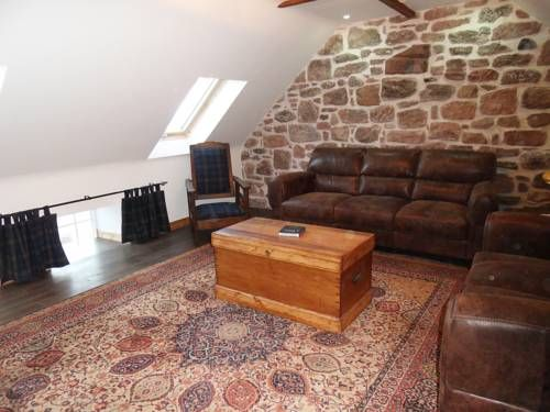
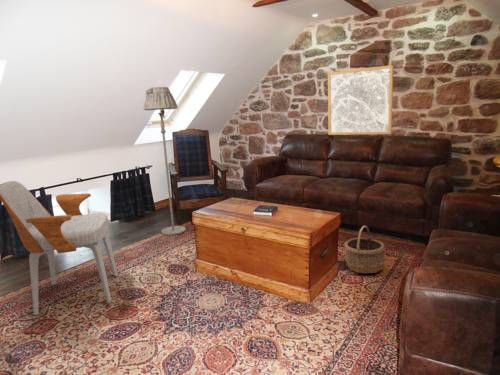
+ wicker basket [344,225,386,274]
+ armchair [0,180,119,316]
+ floor lamp [143,86,187,236]
+ wall art [327,64,394,136]
